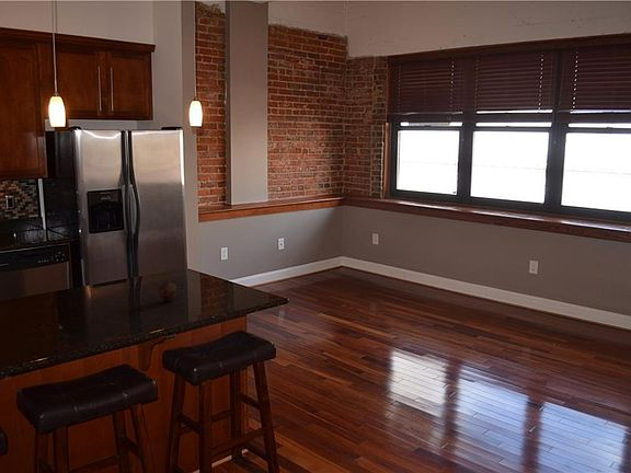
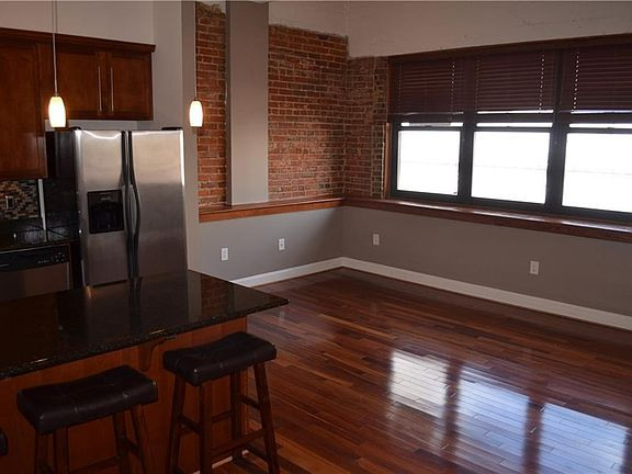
- fruit [158,281,177,302]
